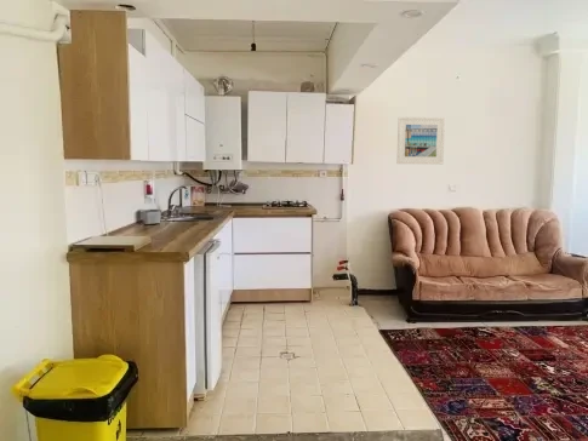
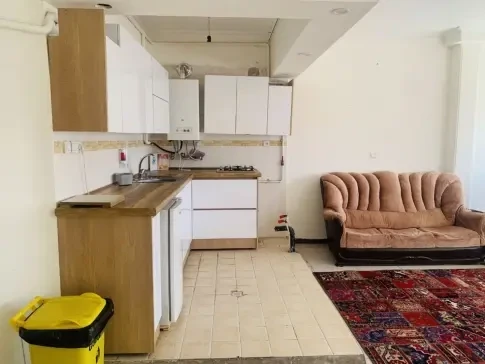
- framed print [396,116,446,165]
